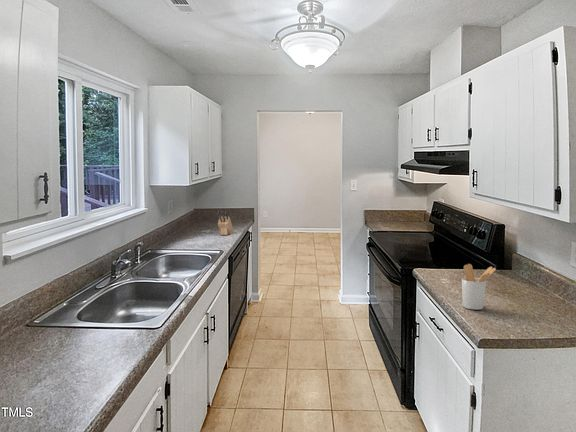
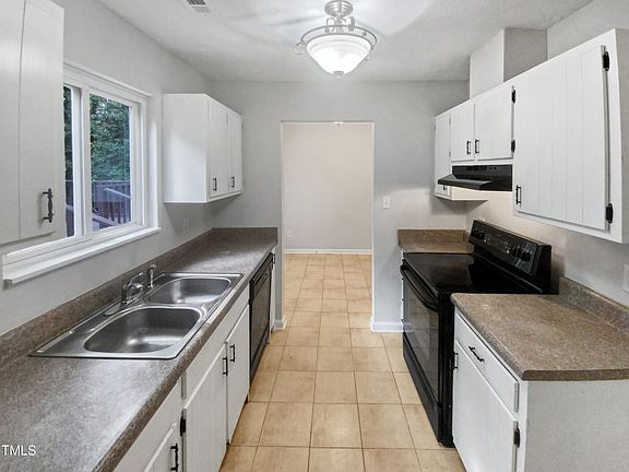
- knife block [217,210,235,236]
- utensil holder [461,263,497,311]
